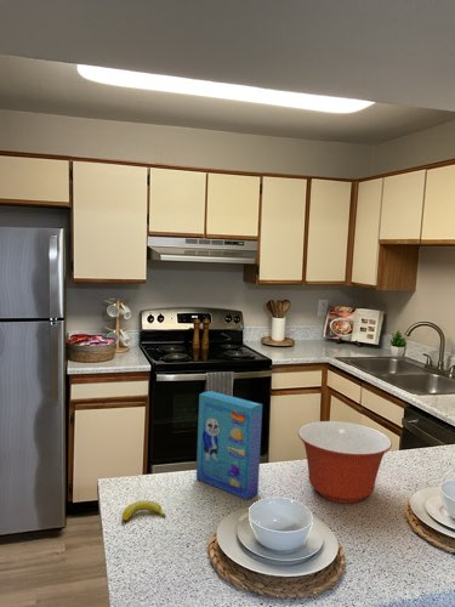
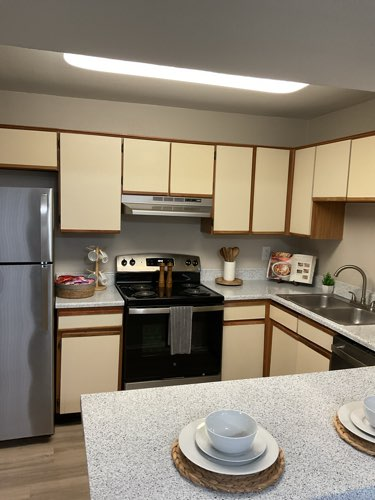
- cereal box [195,390,263,501]
- mixing bowl [297,420,393,504]
- banana [121,499,166,523]
